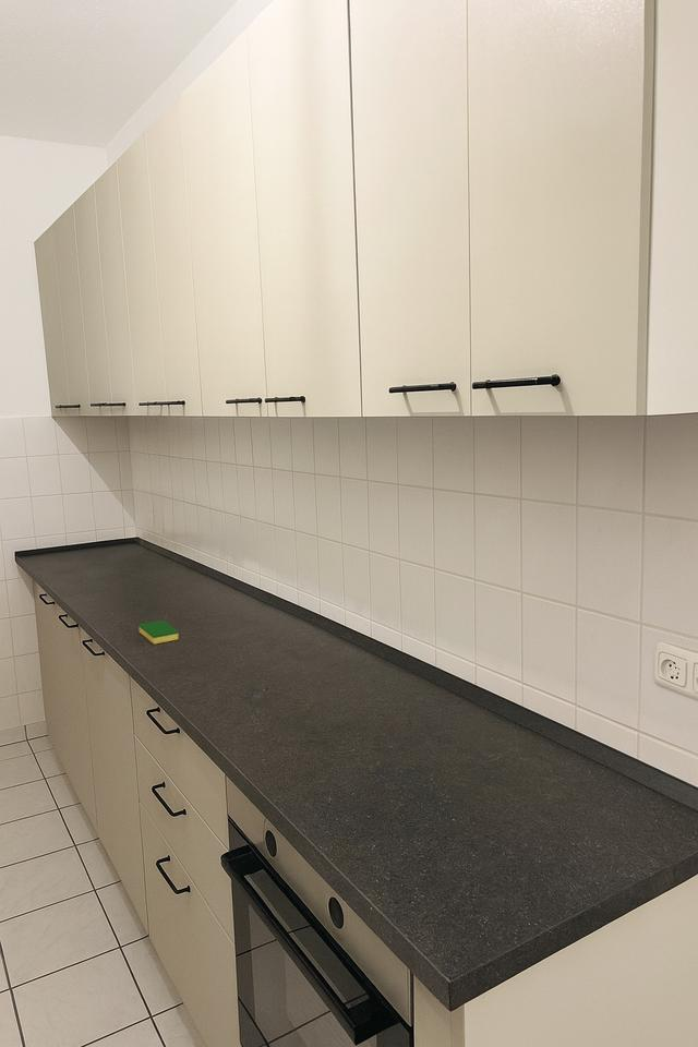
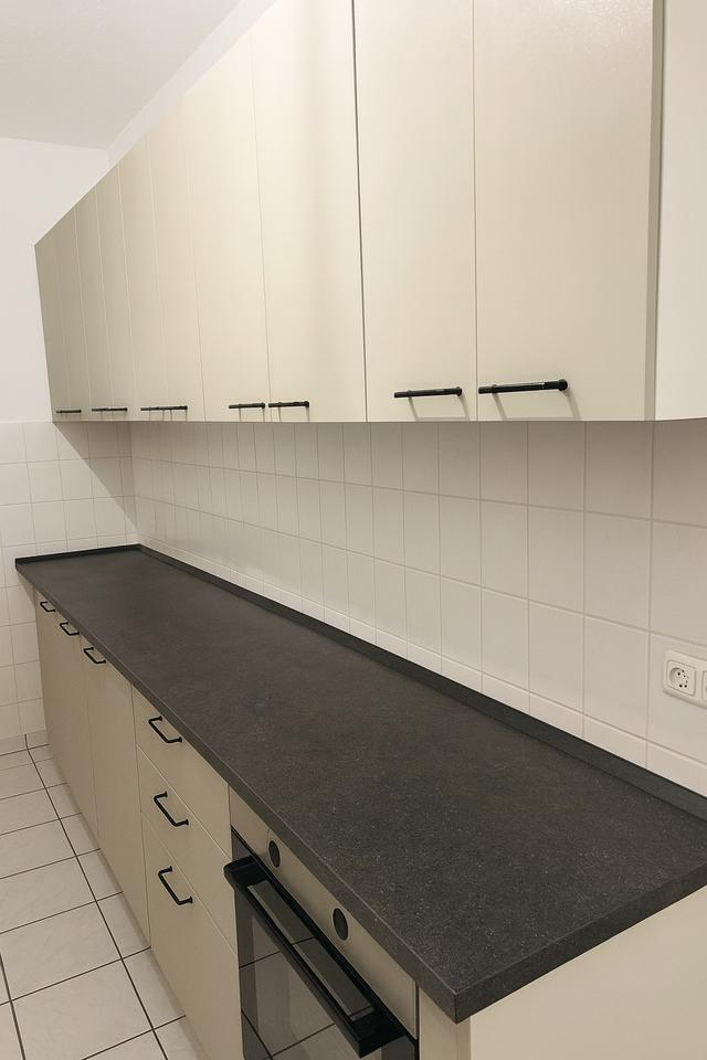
- dish sponge [137,619,180,645]
